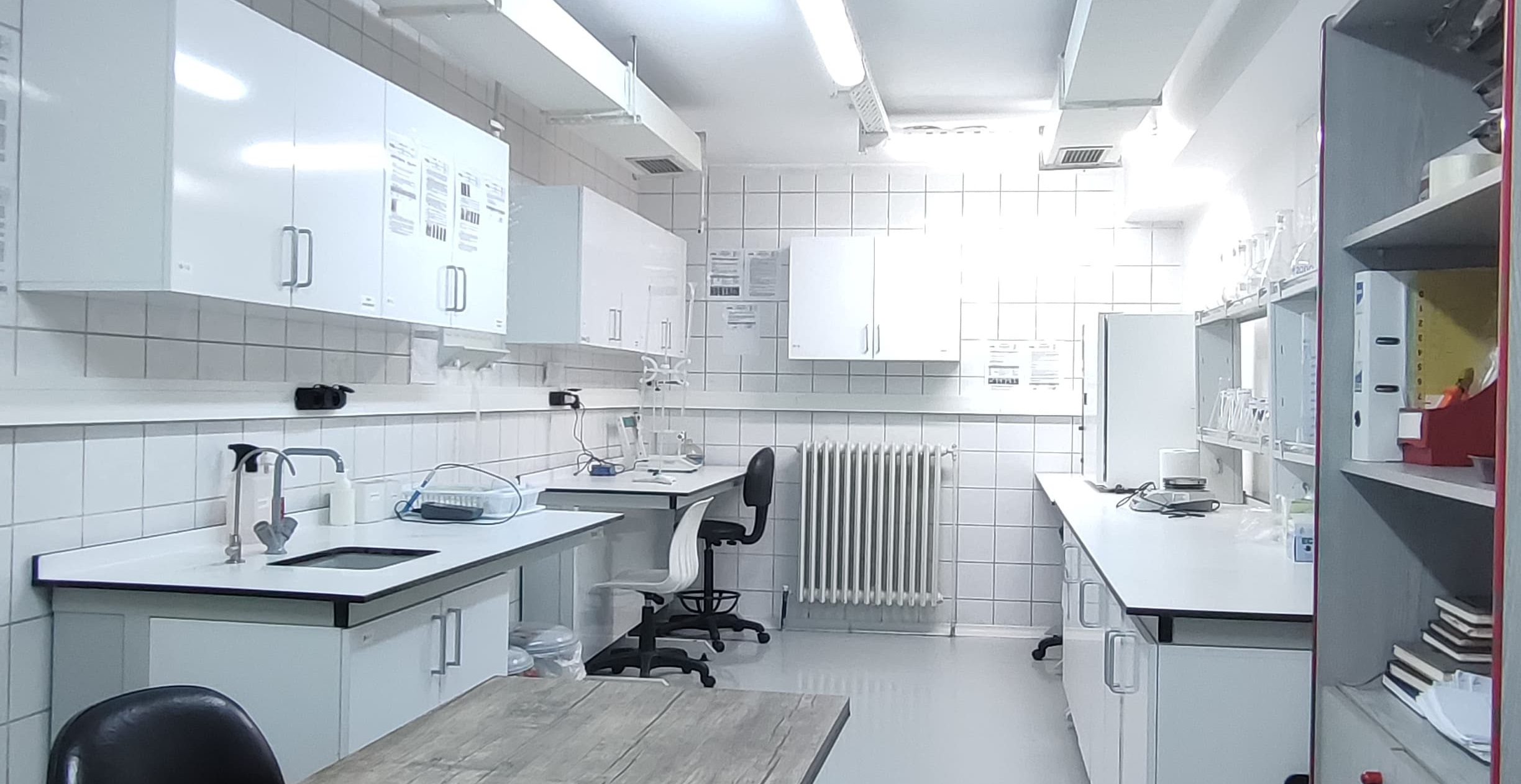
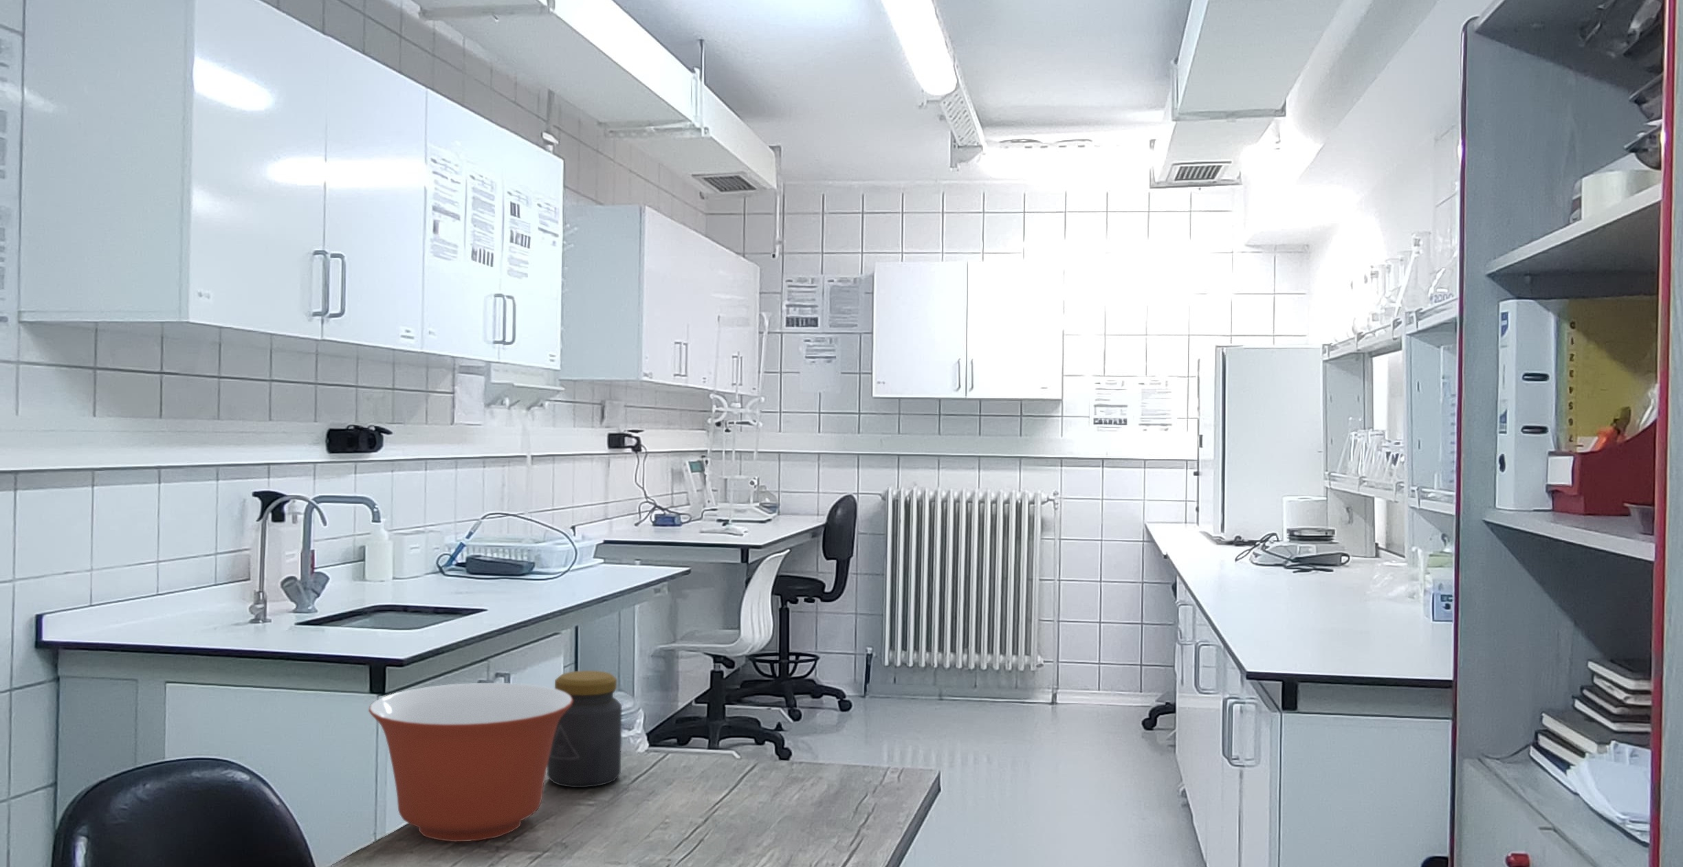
+ mixing bowl [367,682,573,843]
+ jar [547,670,623,788]
